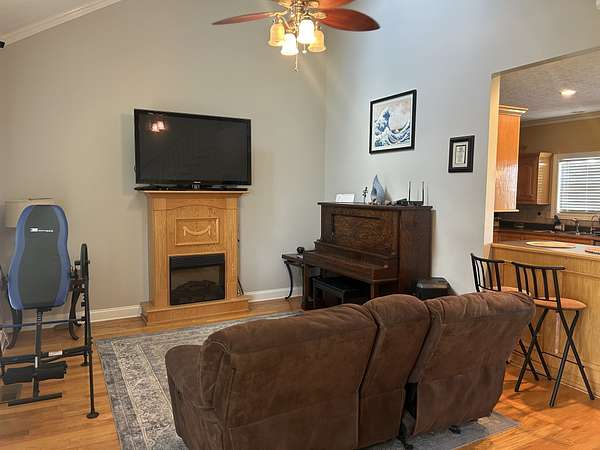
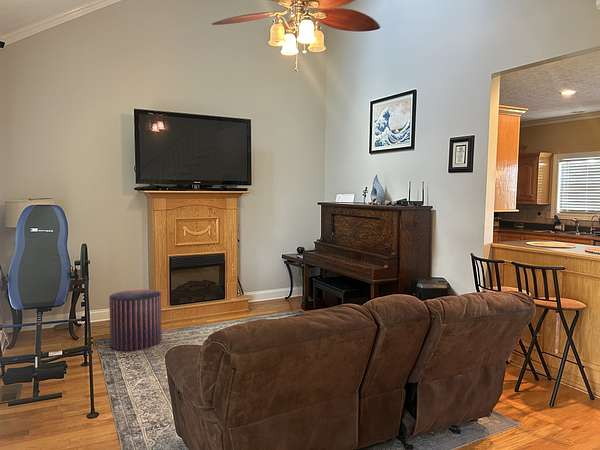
+ stool [108,289,163,352]
